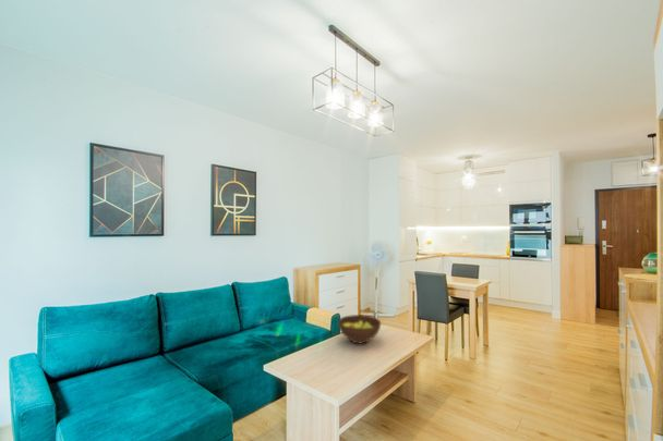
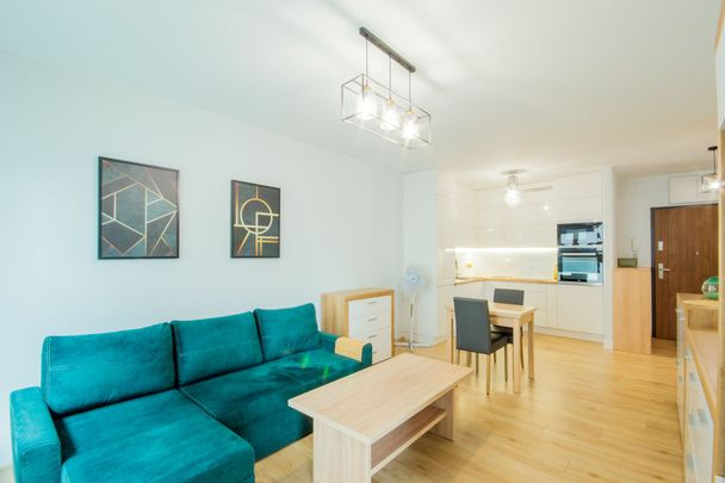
- fruit bowl [337,314,382,345]
